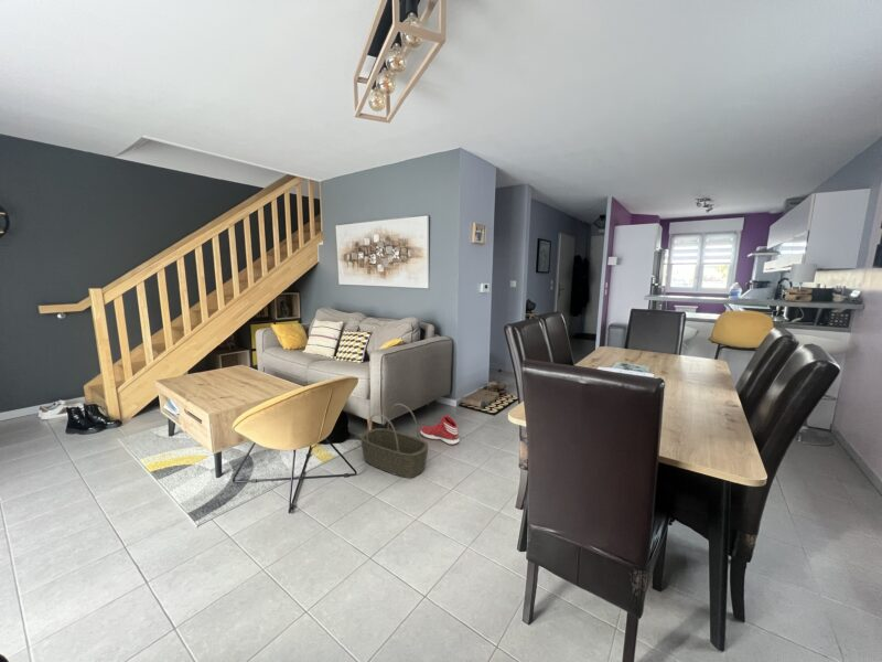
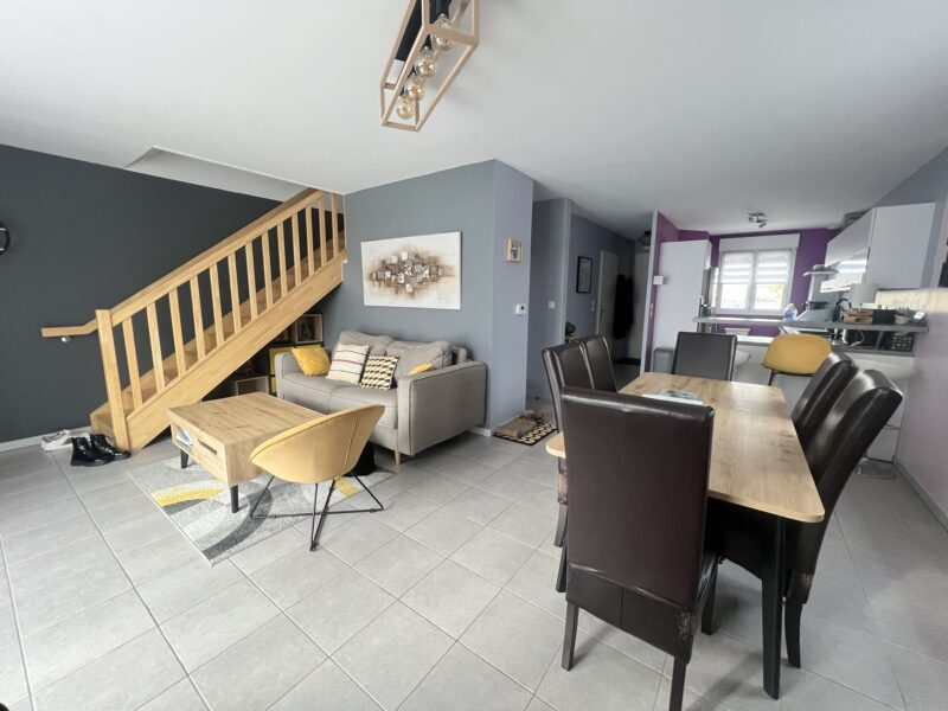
- basket [359,403,430,479]
- sneaker [419,415,460,446]
